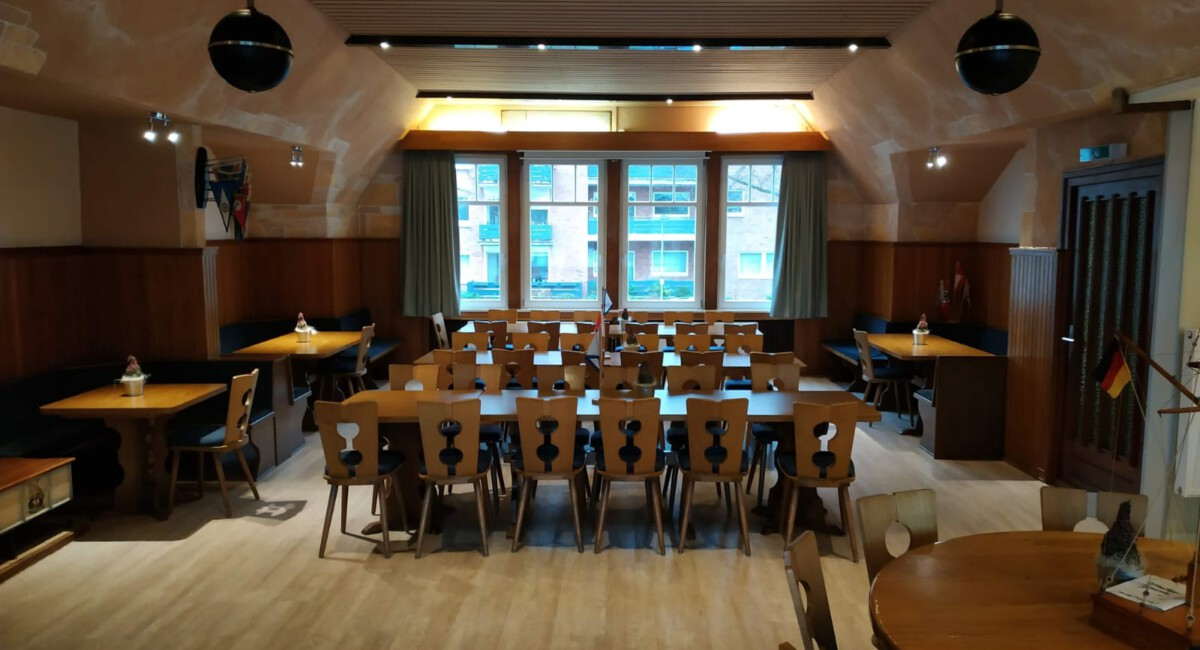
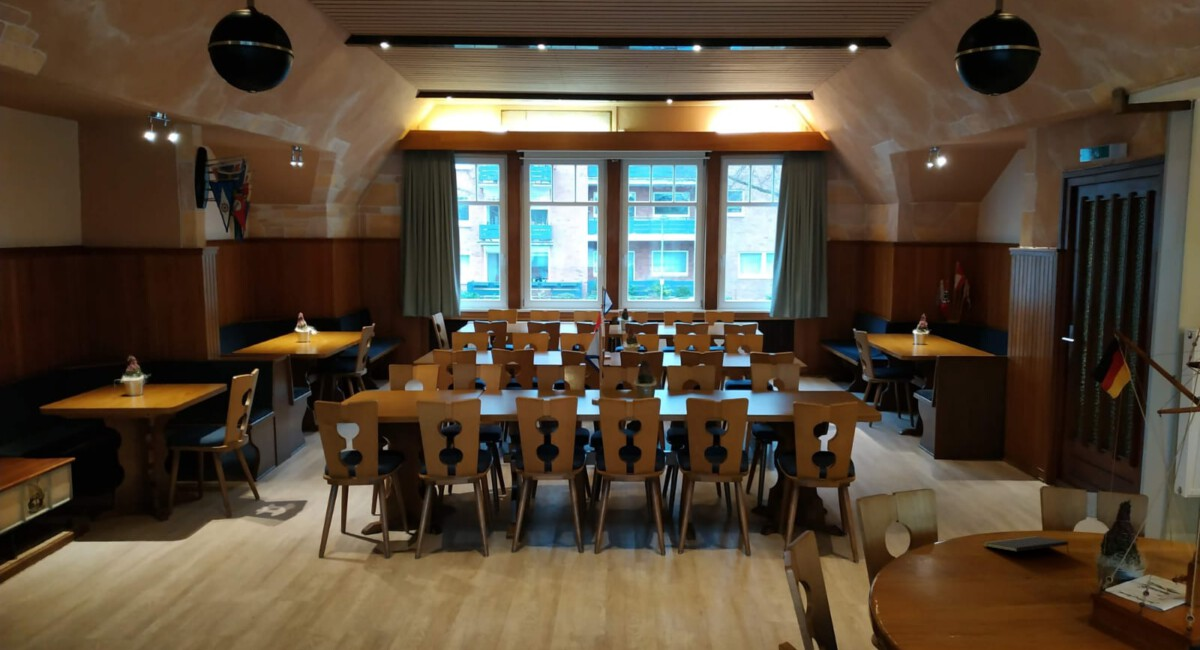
+ notepad [981,535,1070,554]
